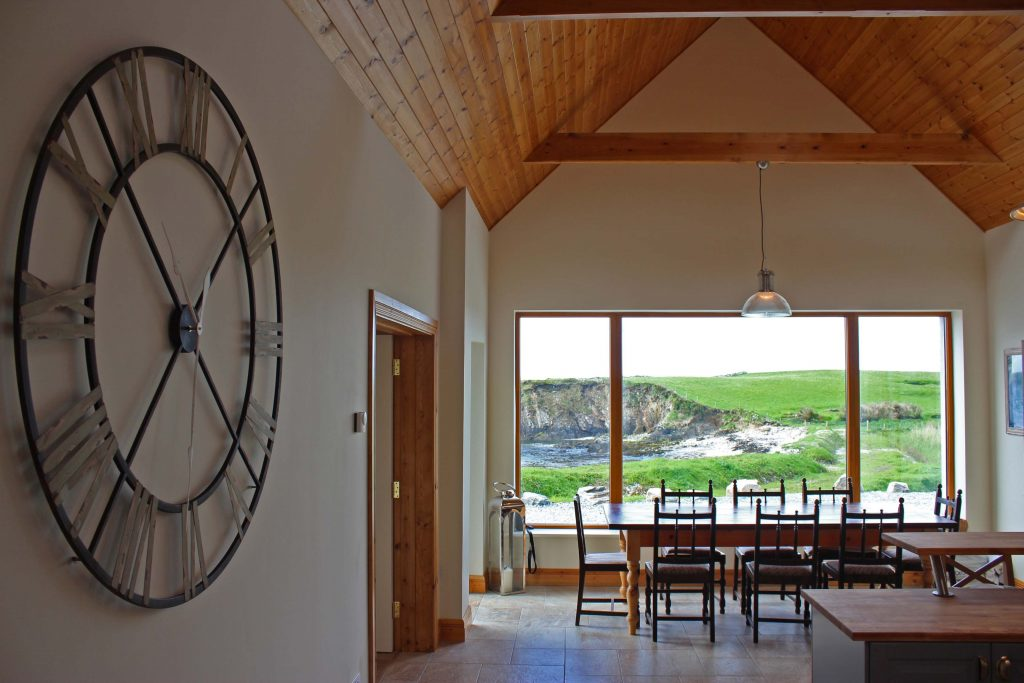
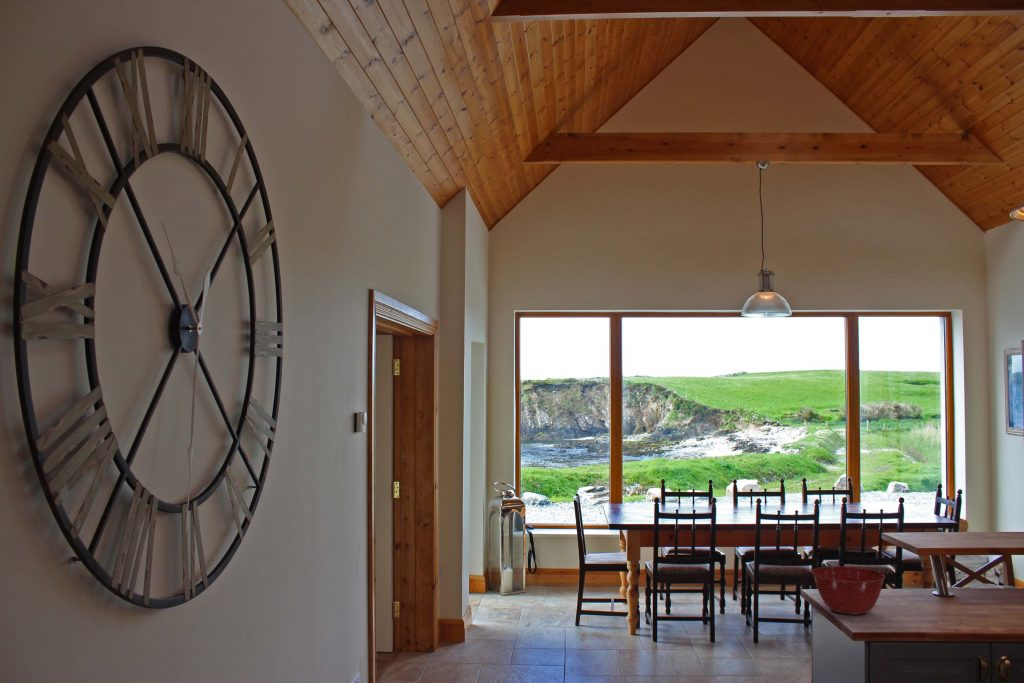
+ mixing bowl [811,565,886,616]
